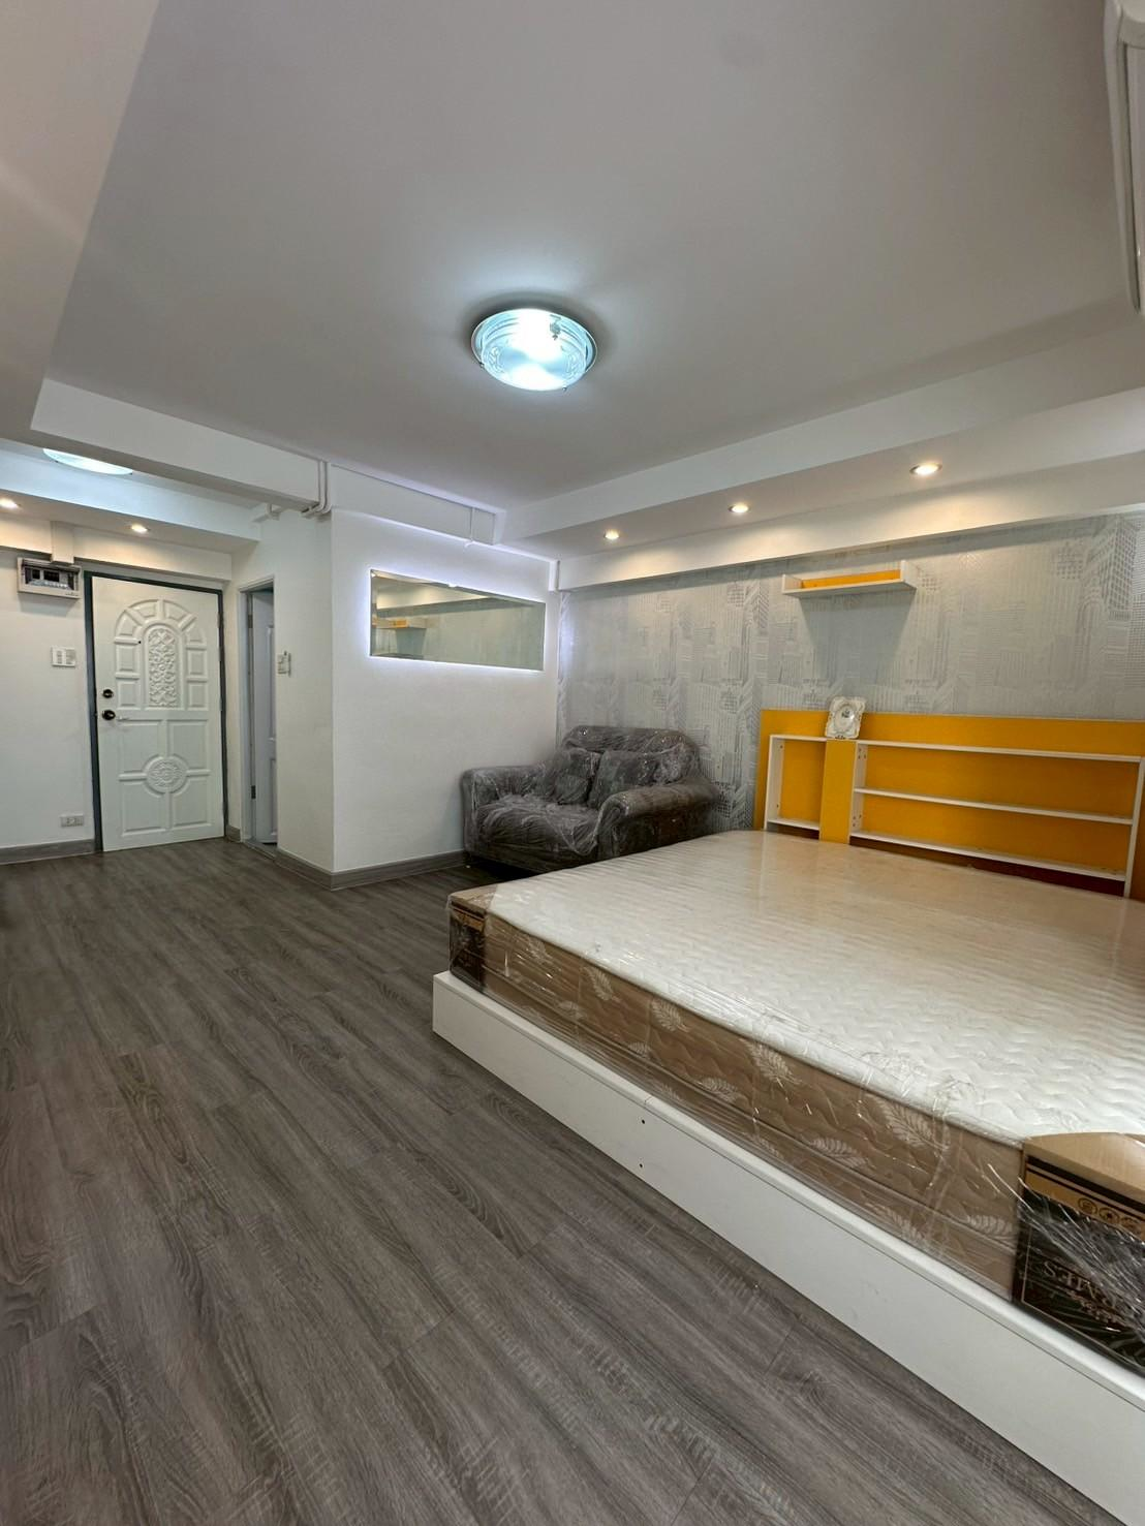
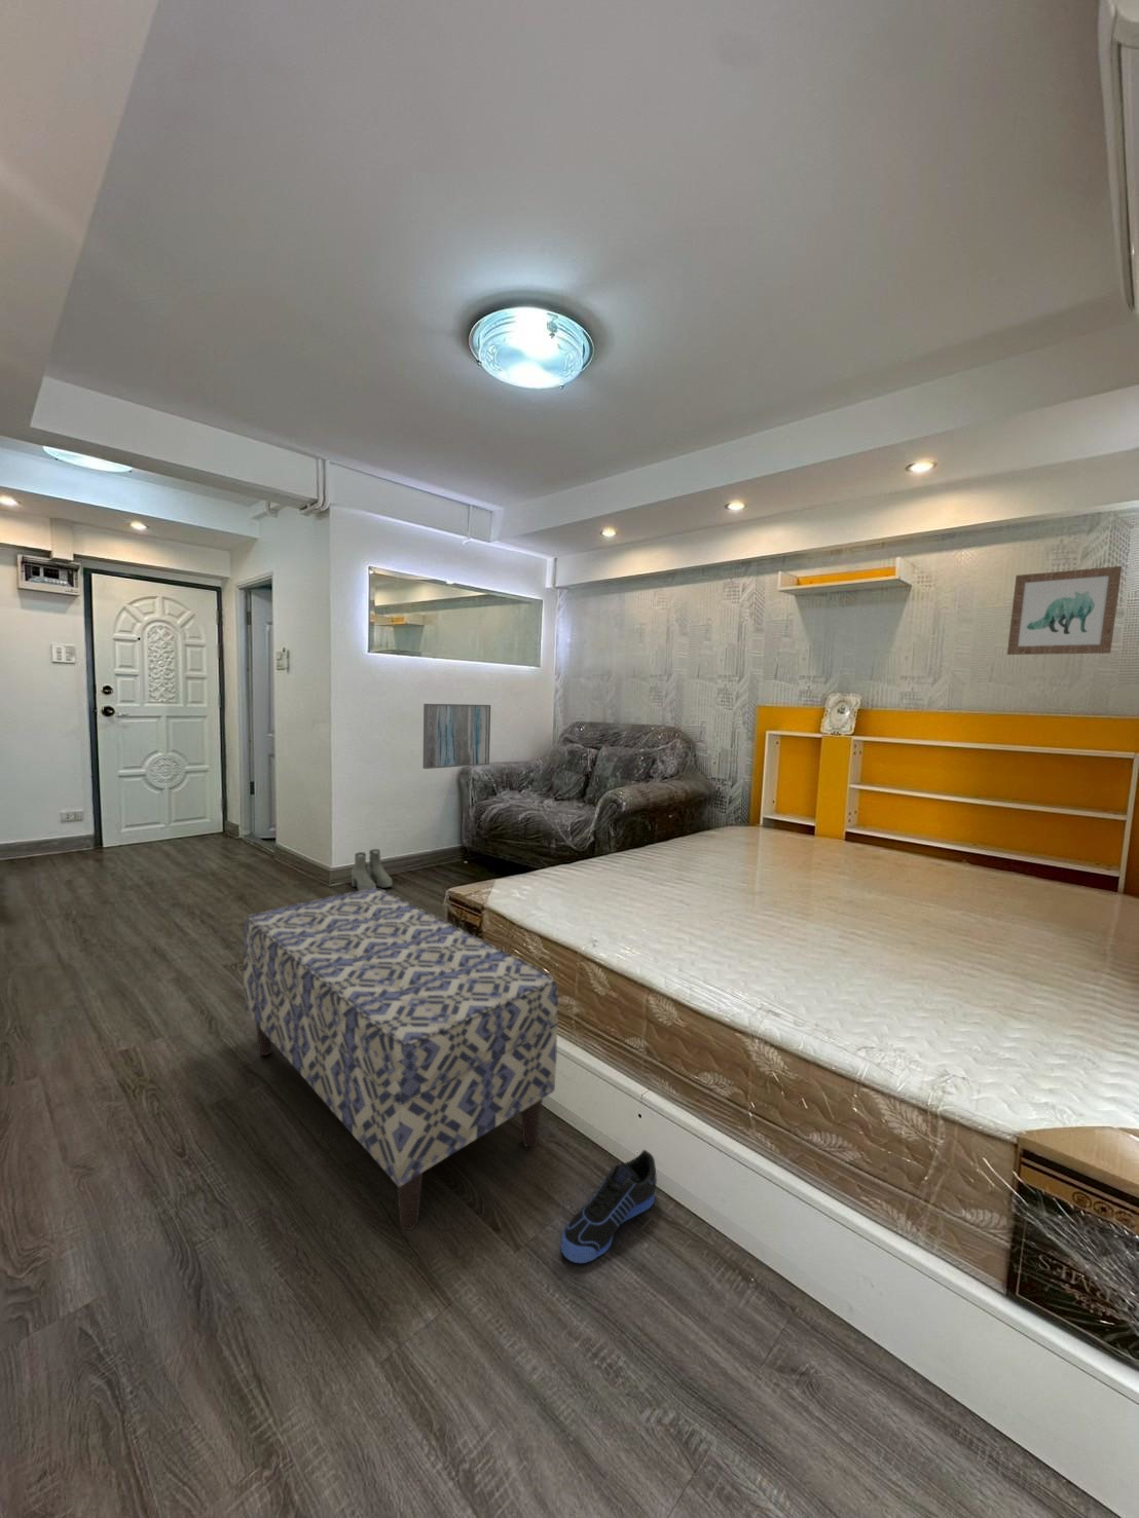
+ wall art [1006,566,1122,656]
+ bench [243,886,559,1231]
+ sneaker [559,1150,658,1264]
+ boots [351,848,394,891]
+ wall art [421,703,492,770]
